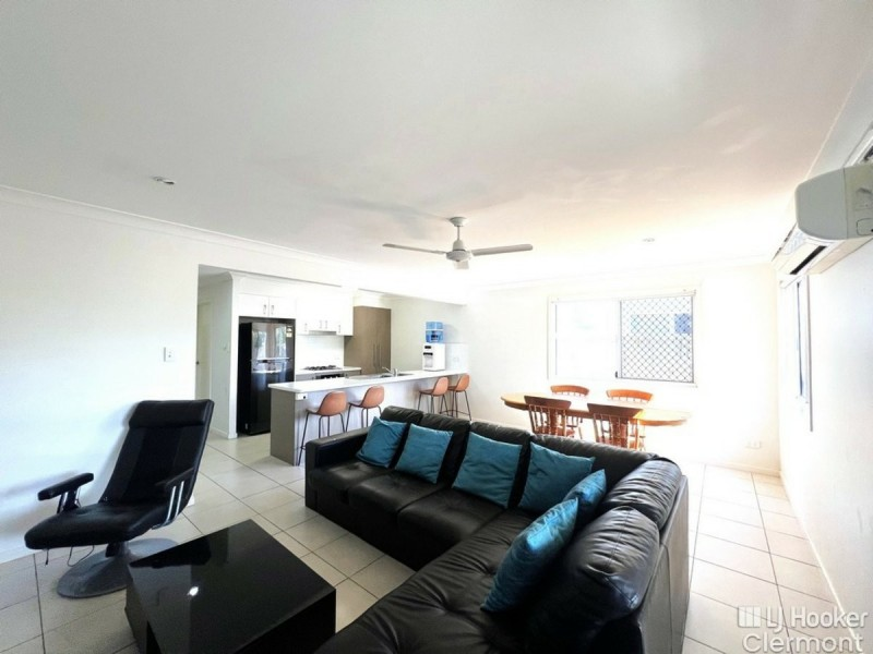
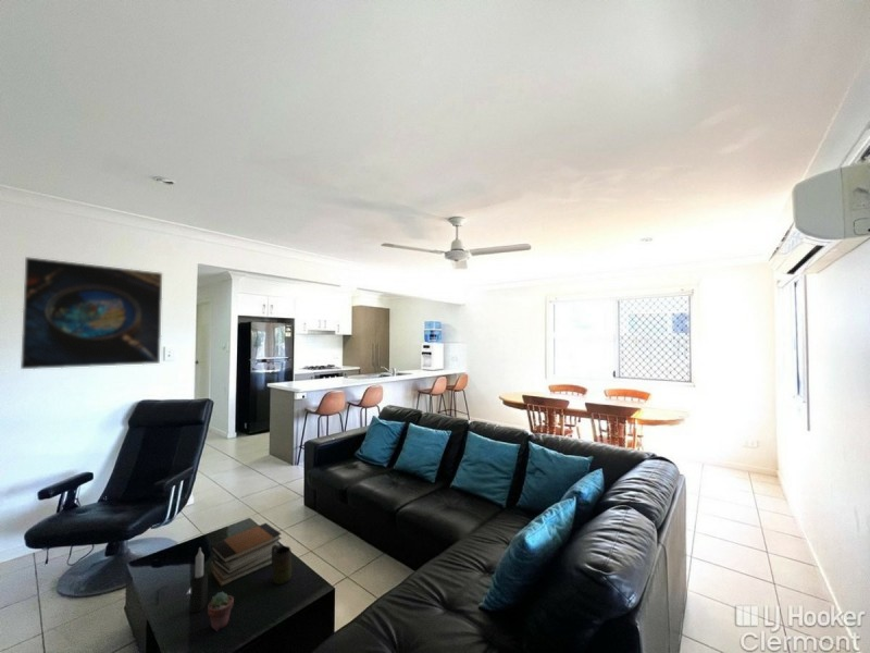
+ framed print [20,256,163,370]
+ mug [271,545,293,586]
+ candle [189,546,209,613]
+ book stack [210,521,283,588]
+ potted succulent [207,591,235,632]
